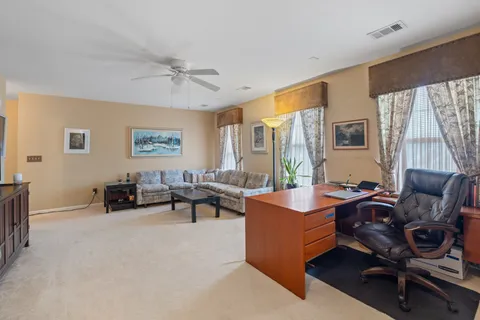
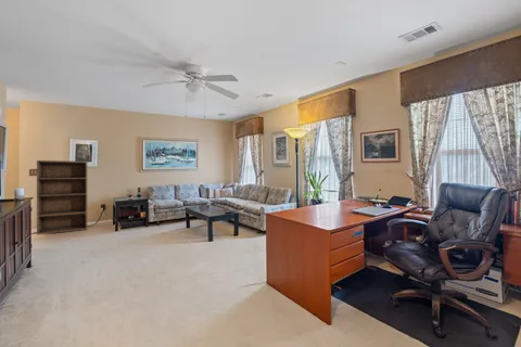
+ bookshelf [36,159,88,235]
